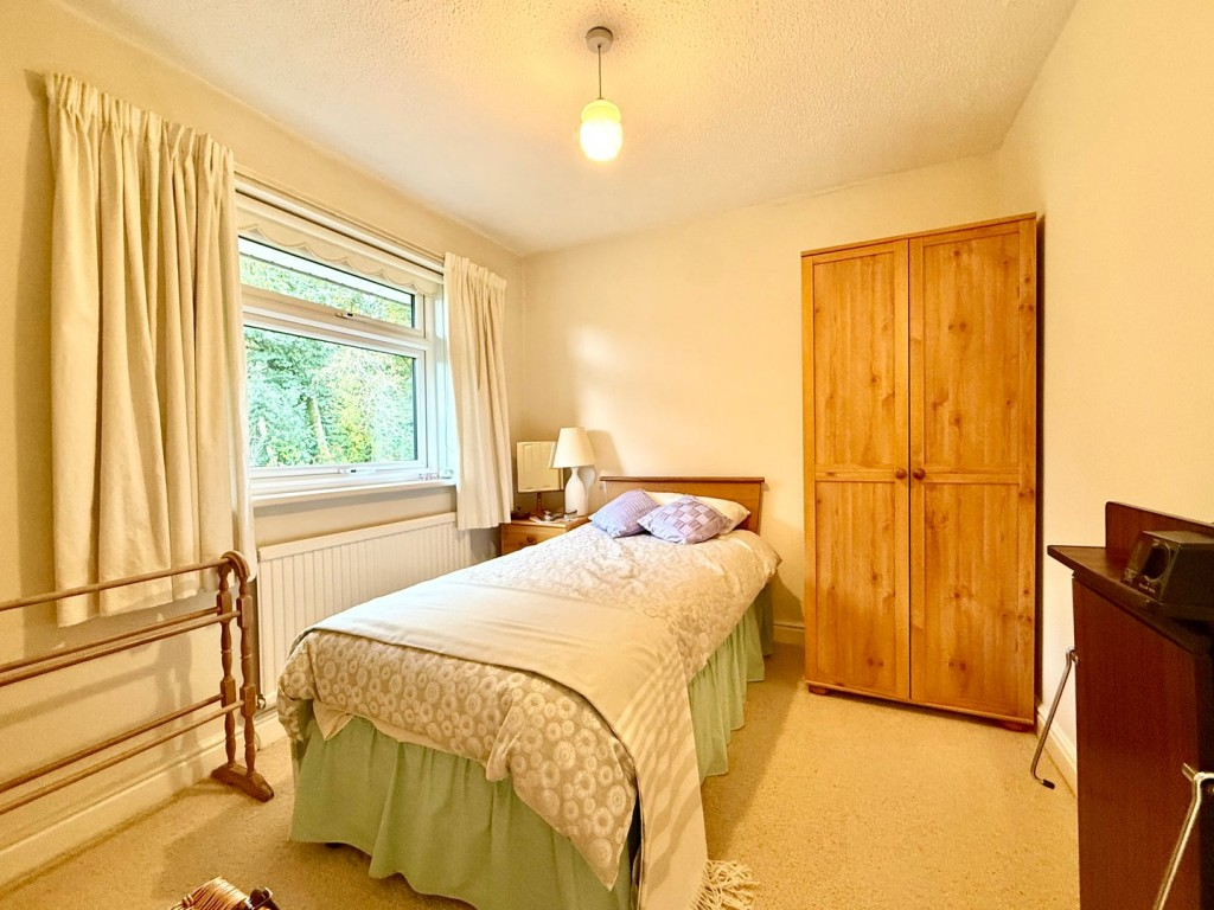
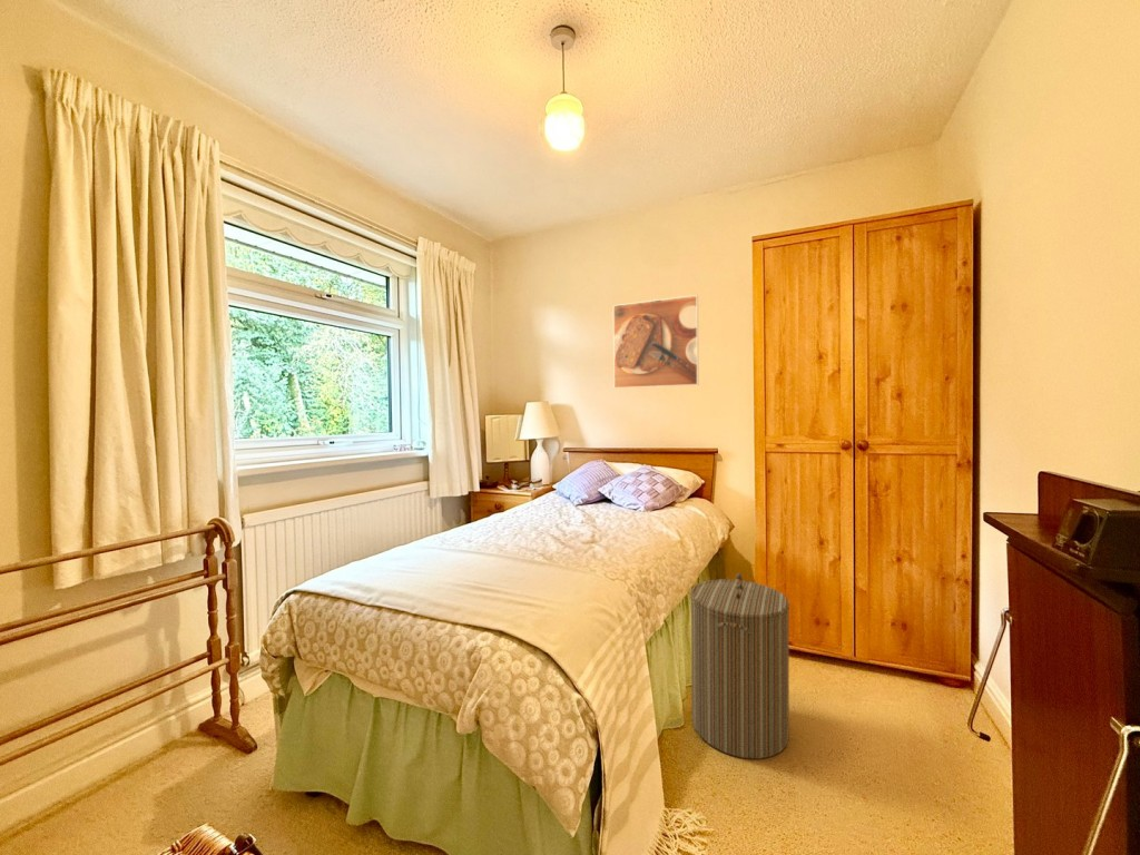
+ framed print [612,294,699,390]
+ laundry hamper [689,572,790,760]
